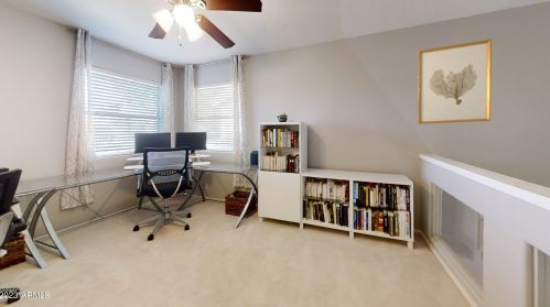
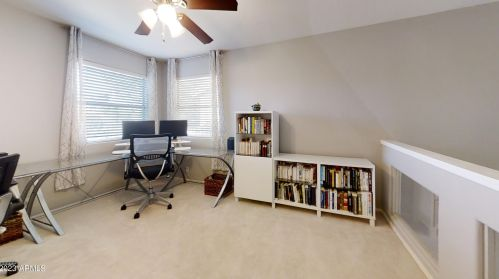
- wall art [417,39,493,125]
